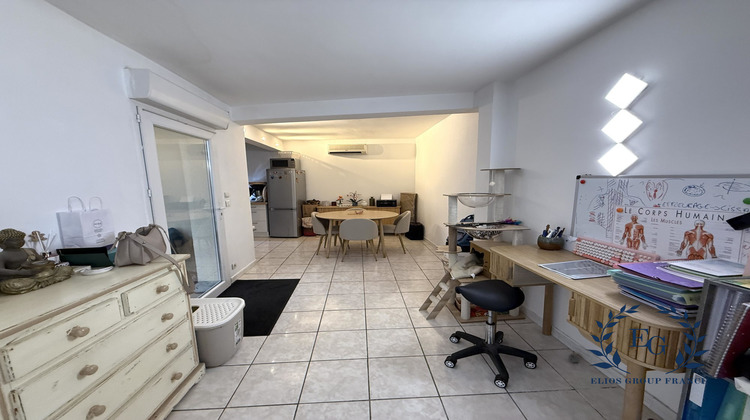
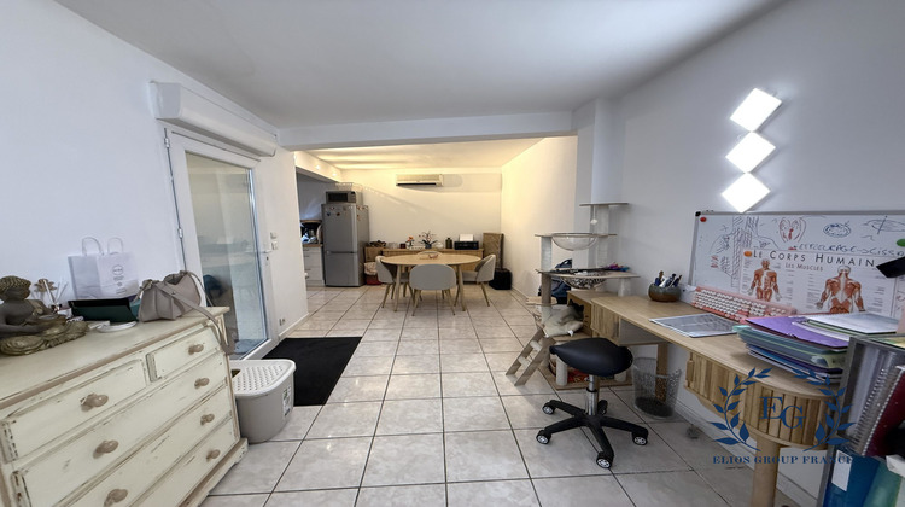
+ waste bin [631,356,683,421]
